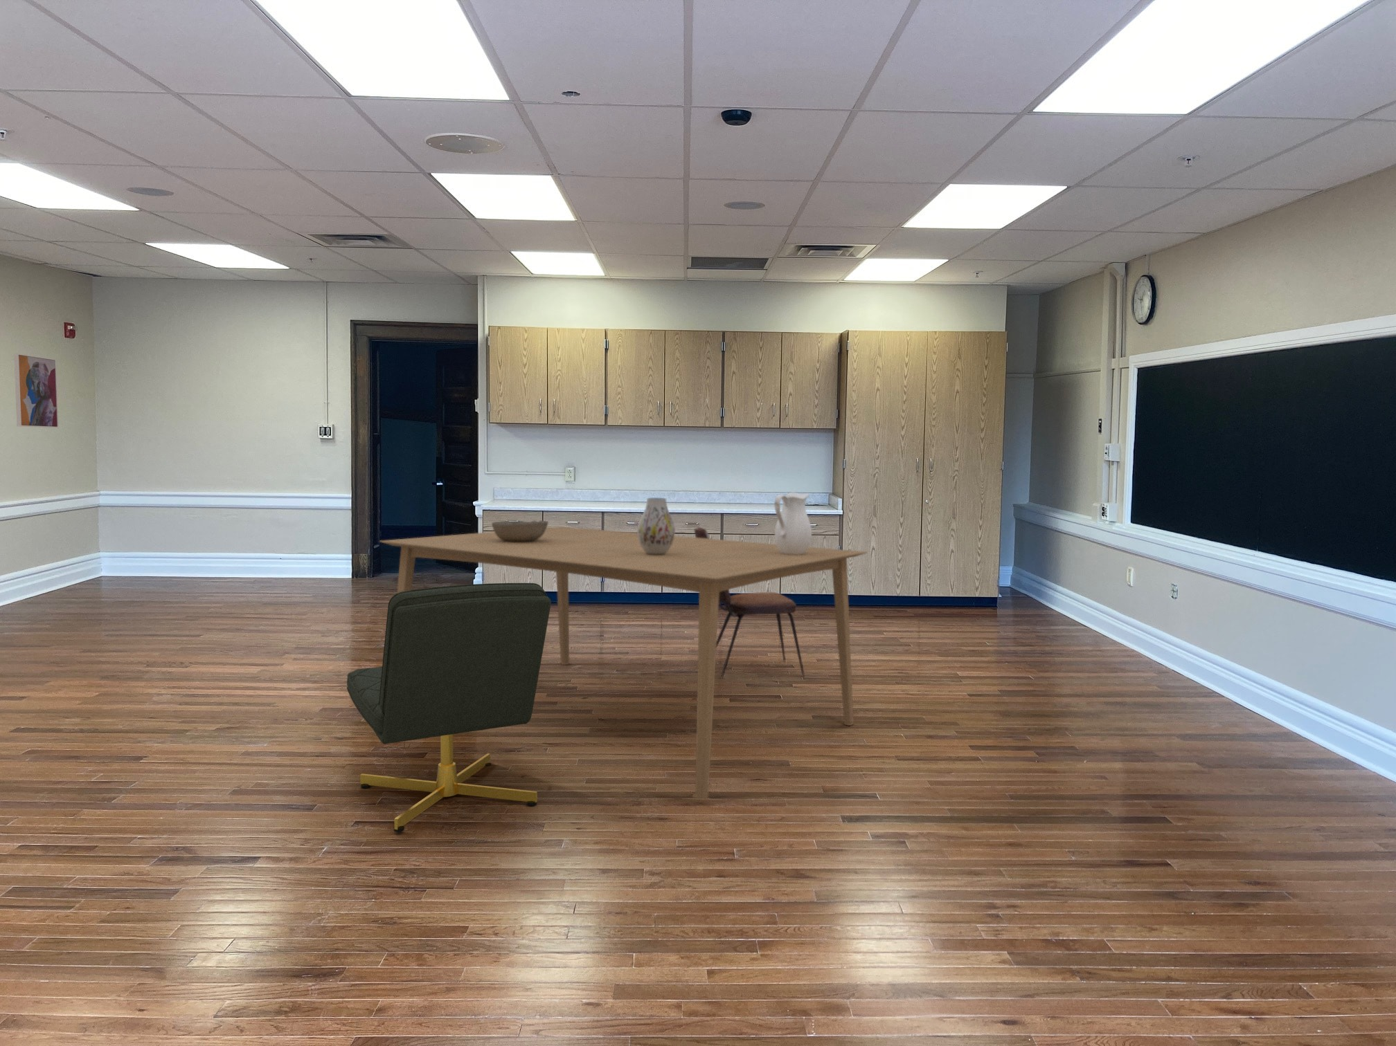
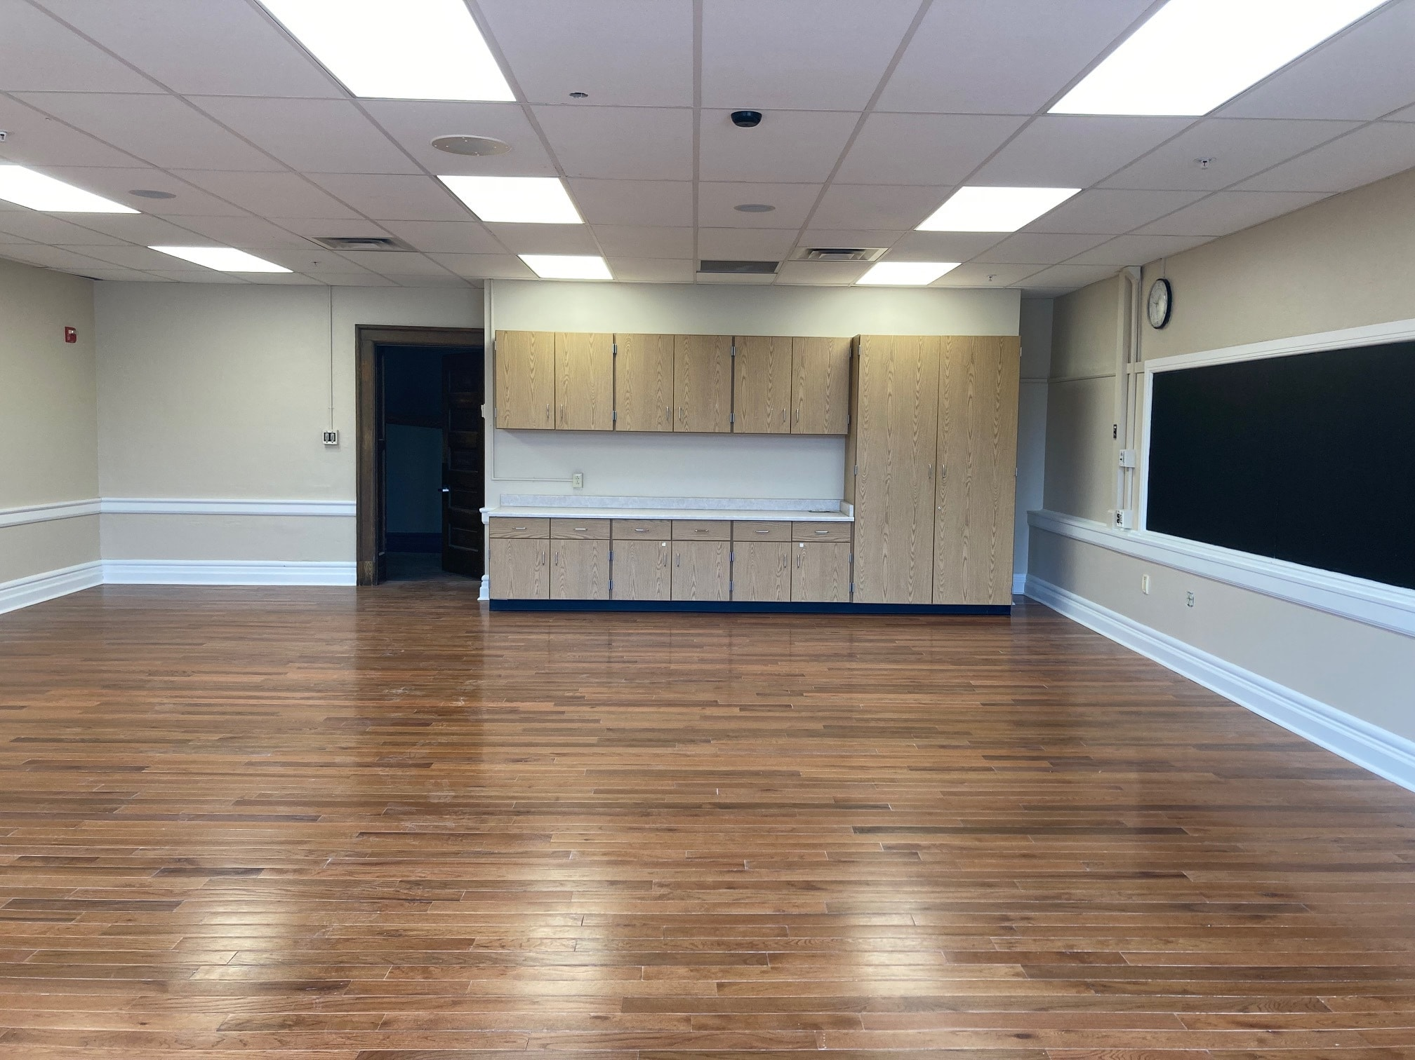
- bowl [491,520,550,542]
- dining table [379,526,868,800]
- vase [636,498,676,555]
- dining chair [346,582,552,833]
- dining chair [694,526,806,679]
- pitcher [774,492,812,555]
- wall art [13,353,59,429]
